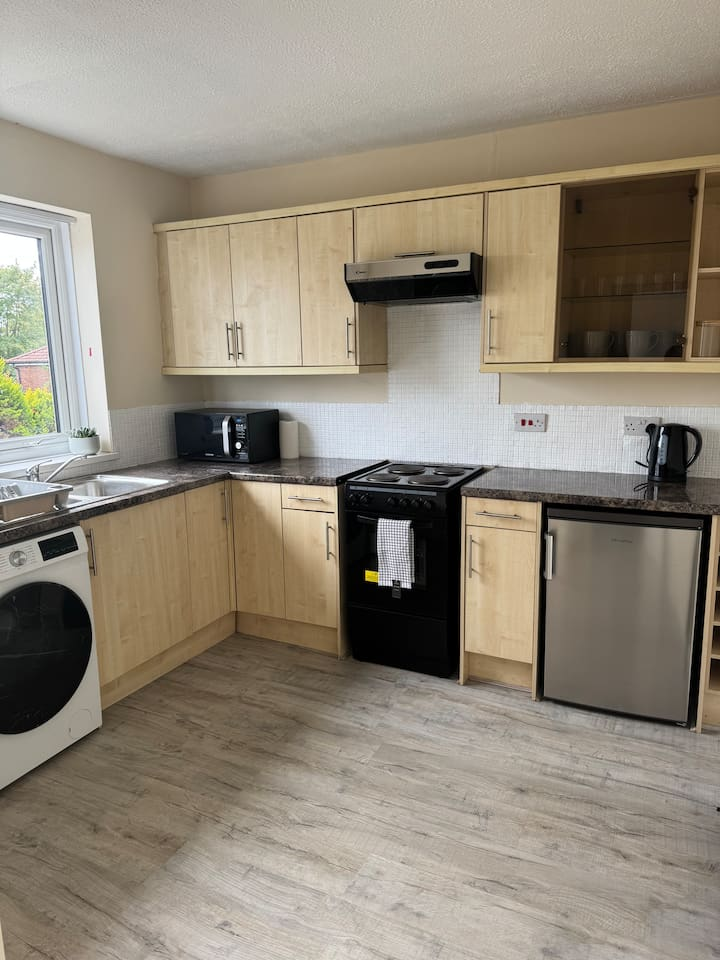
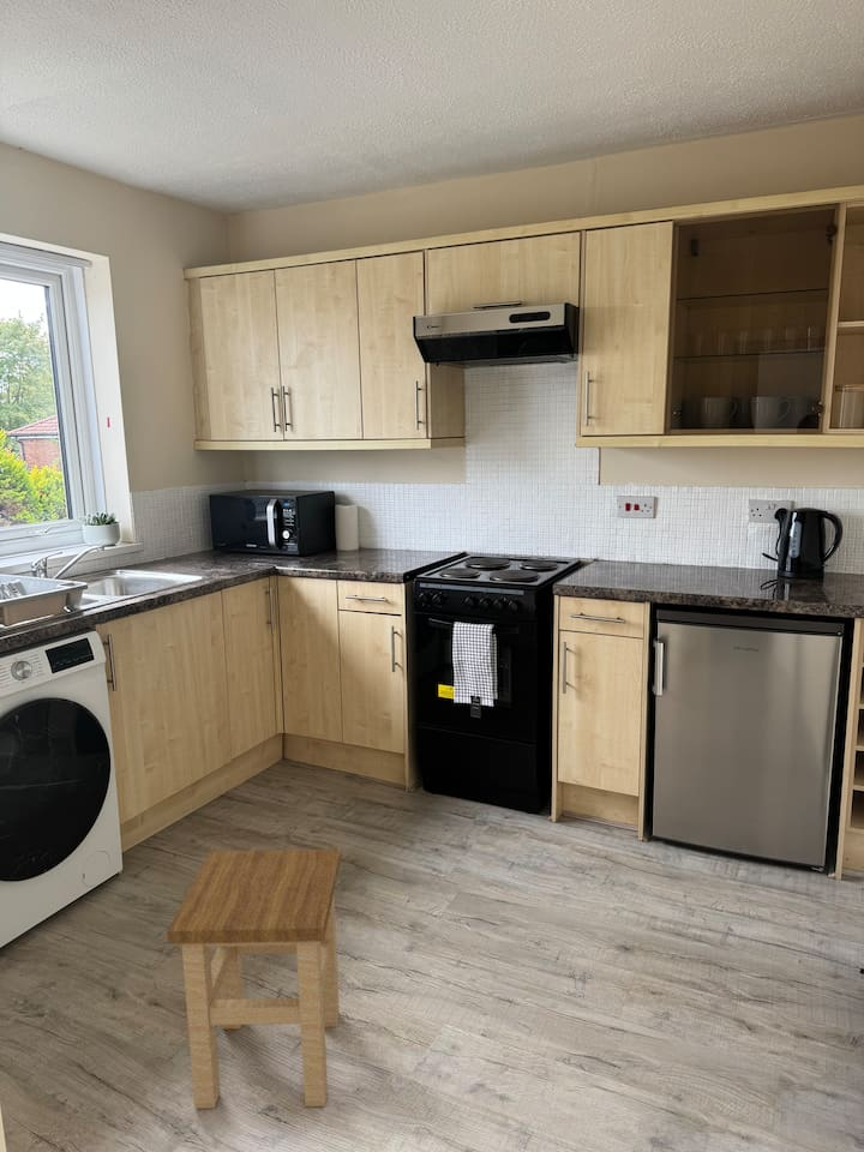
+ stool [166,847,342,1110]
